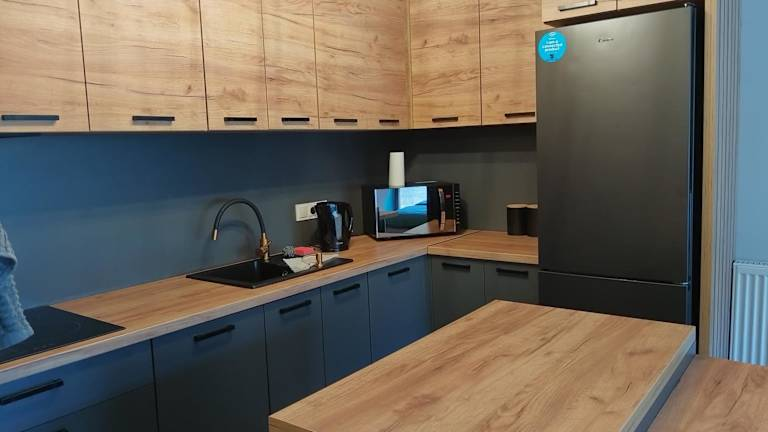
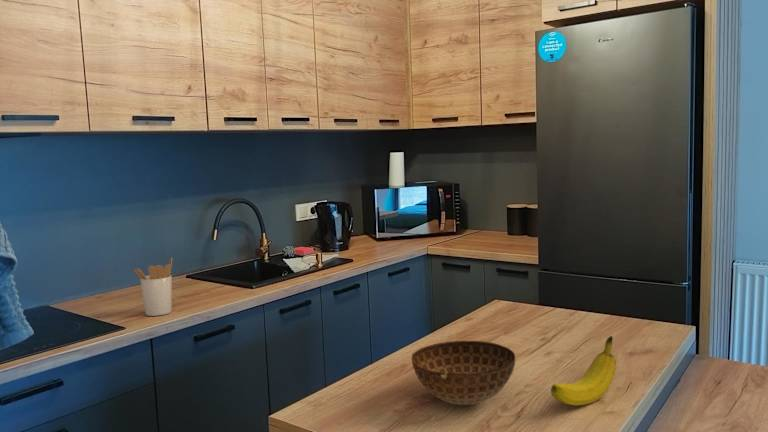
+ fruit [550,335,617,407]
+ utensil holder [133,258,173,317]
+ bowl [411,340,516,406]
